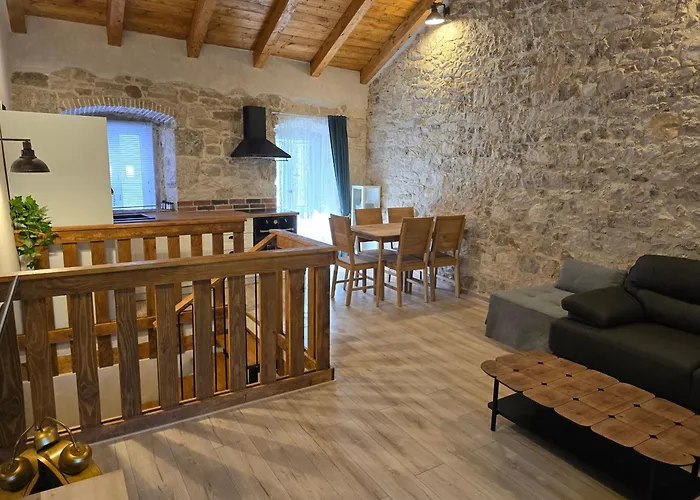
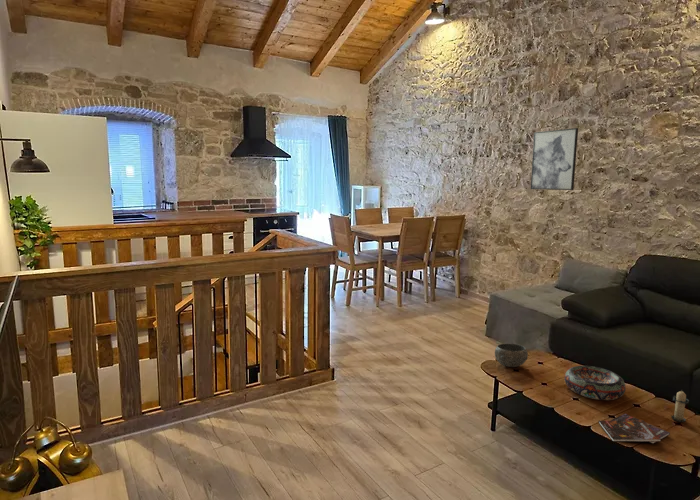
+ bowl [494,343,529,368]
+ booklet [597,413,671,445]
+ wall art [530,127,579,191]
+ decorative bowl [564,365,627,401]
+ candle [670,390,690,423]
